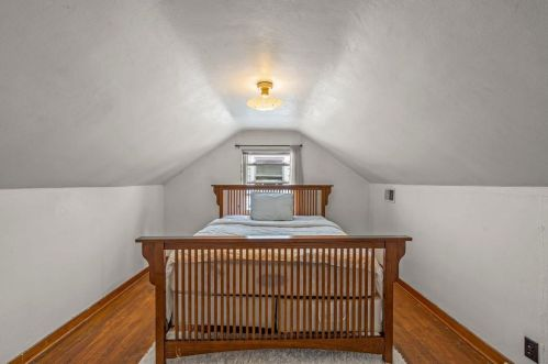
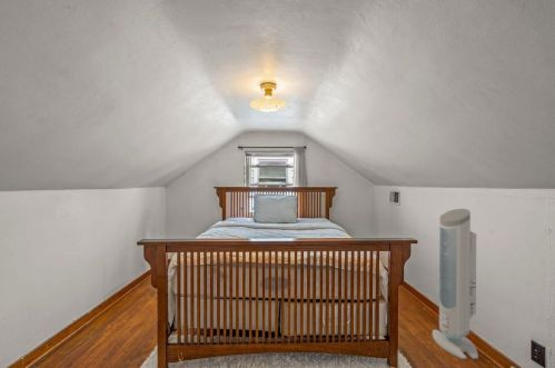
+ air purifier [432,208,479,360]
